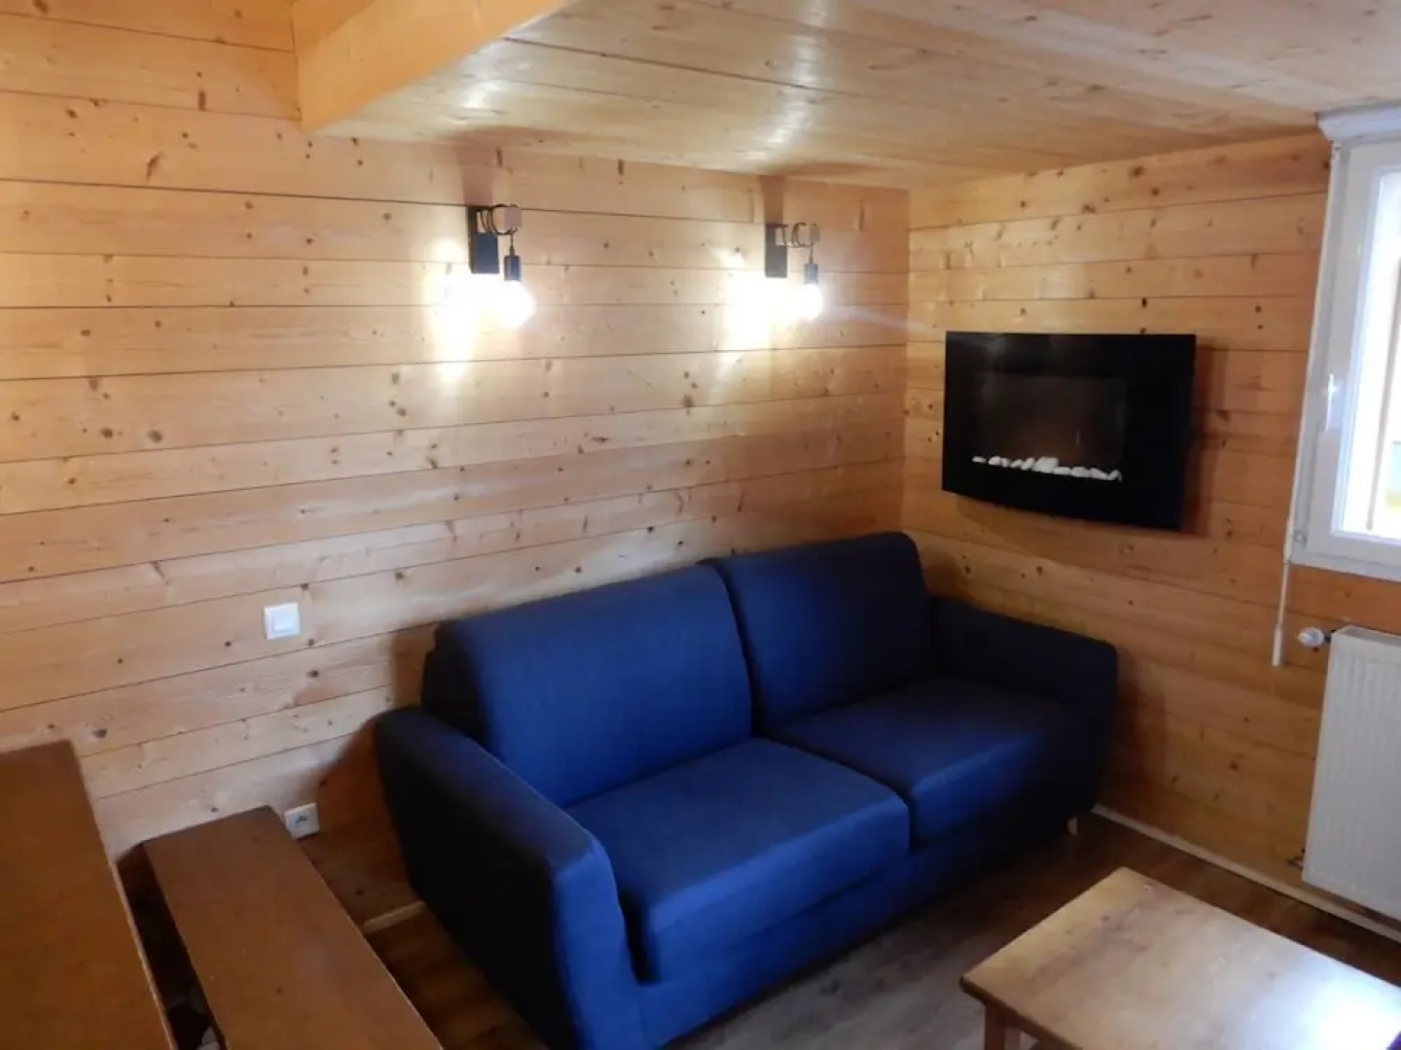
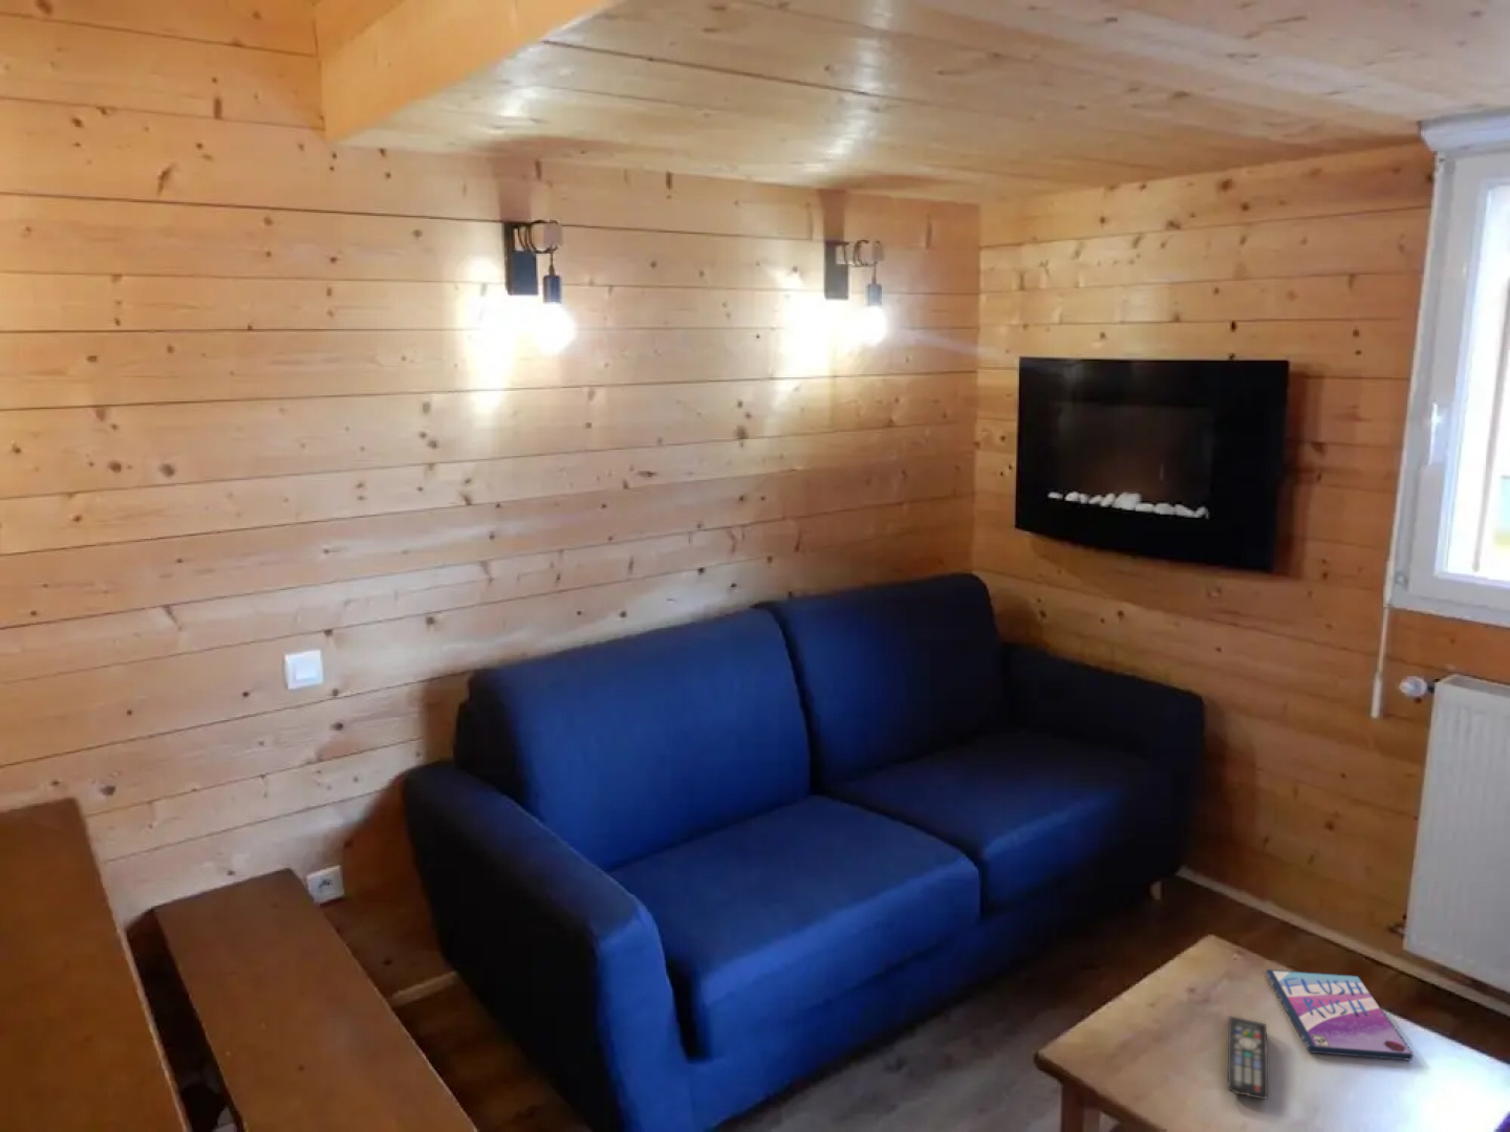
+ video game case [1266,968,1414,1062]
+ remote control [1227,1014,1269,1101]
